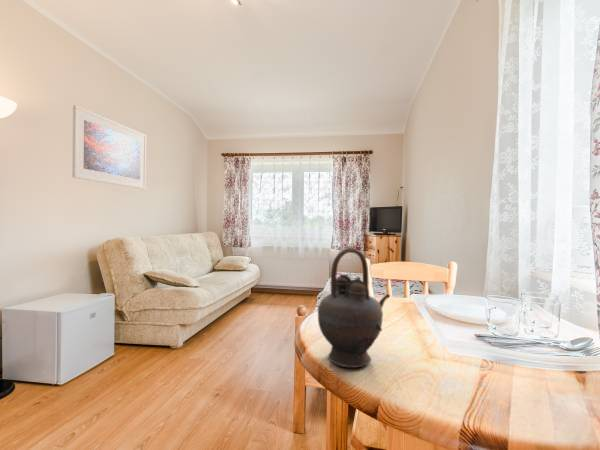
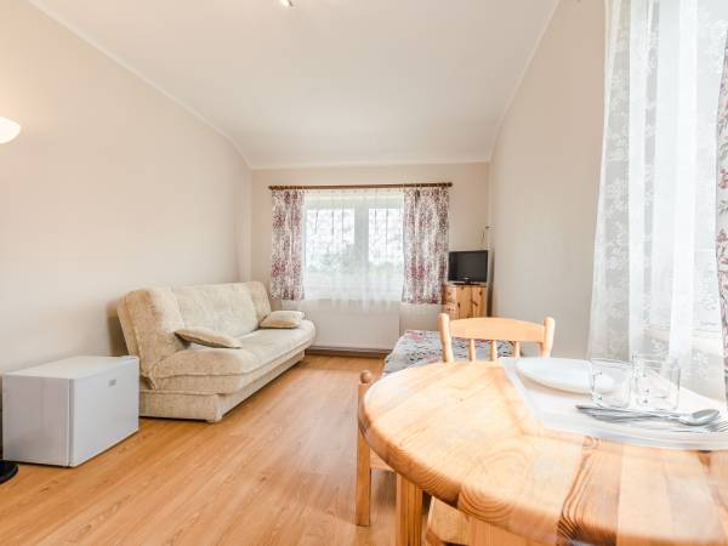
- teapot [317,247,391,369]
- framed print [71,104,147,190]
